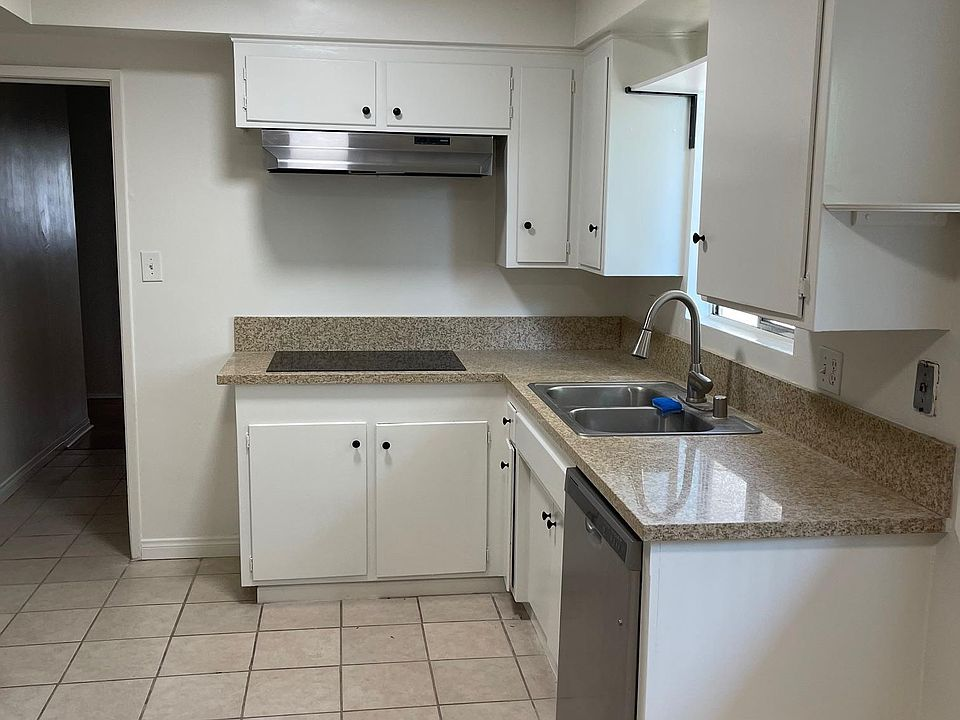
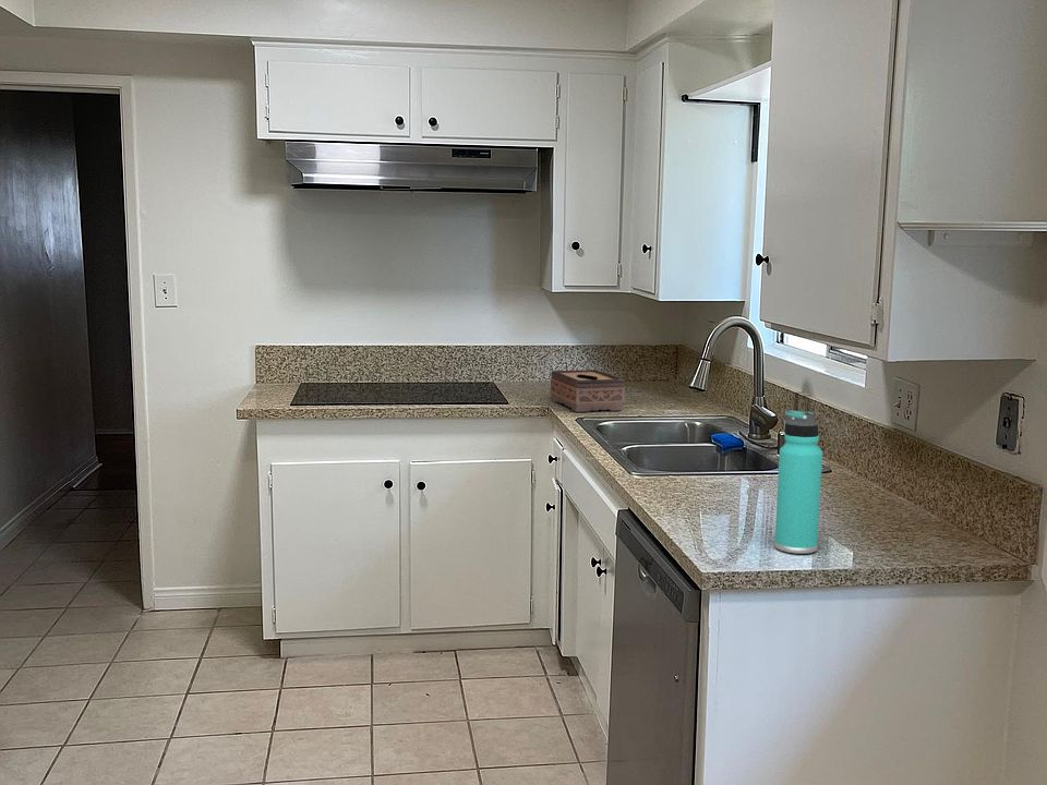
+ tissue box [550,369,626,413]
+ thermos bottle [773,409,823,555]
